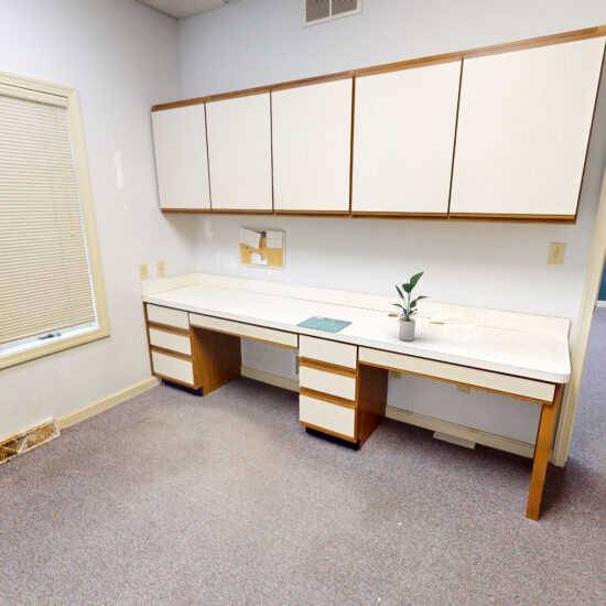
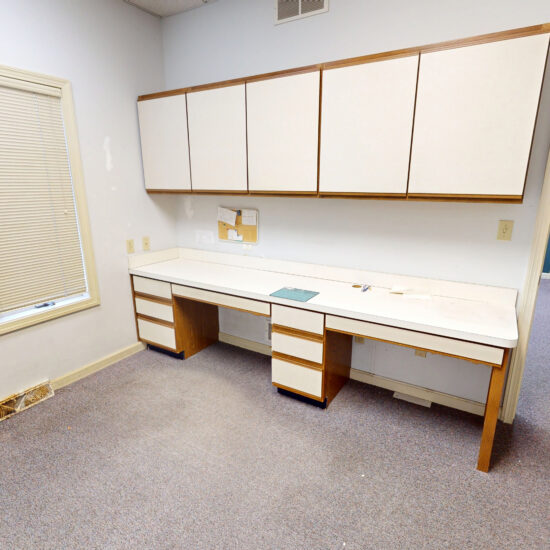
- potted plant [391,270,430,342]
